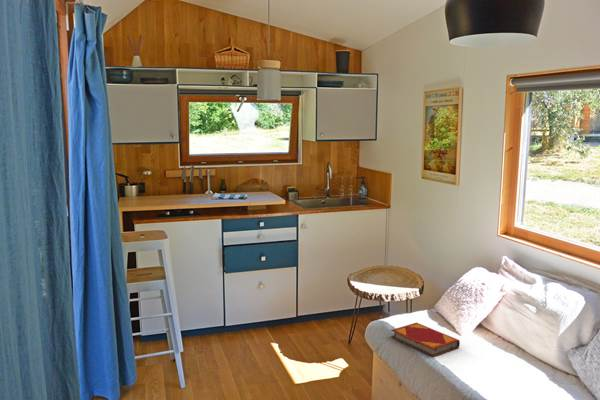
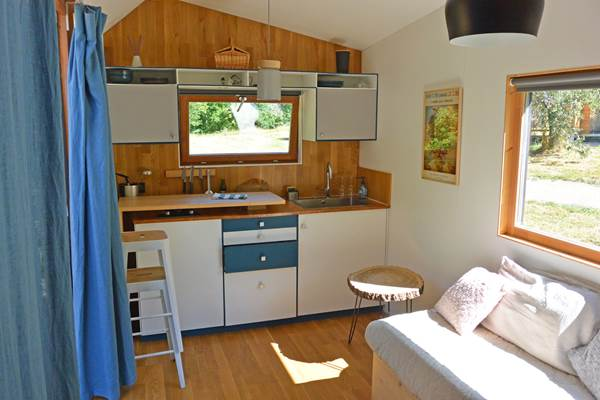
- hardback book [390,322,461,358]
